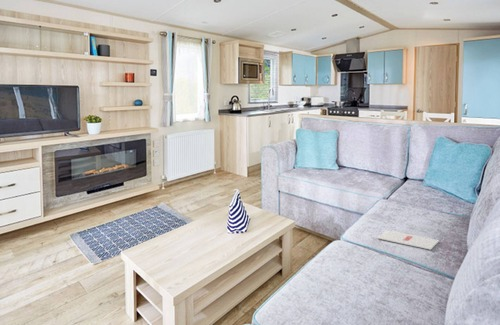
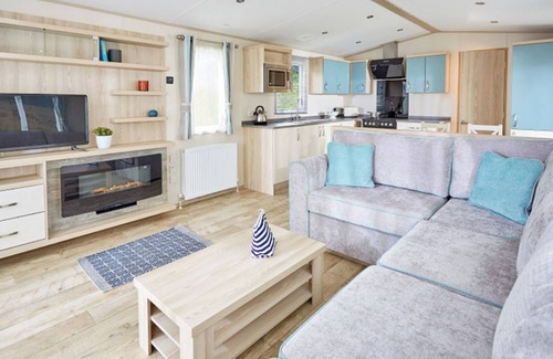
- magazine [376,229,440,251]
